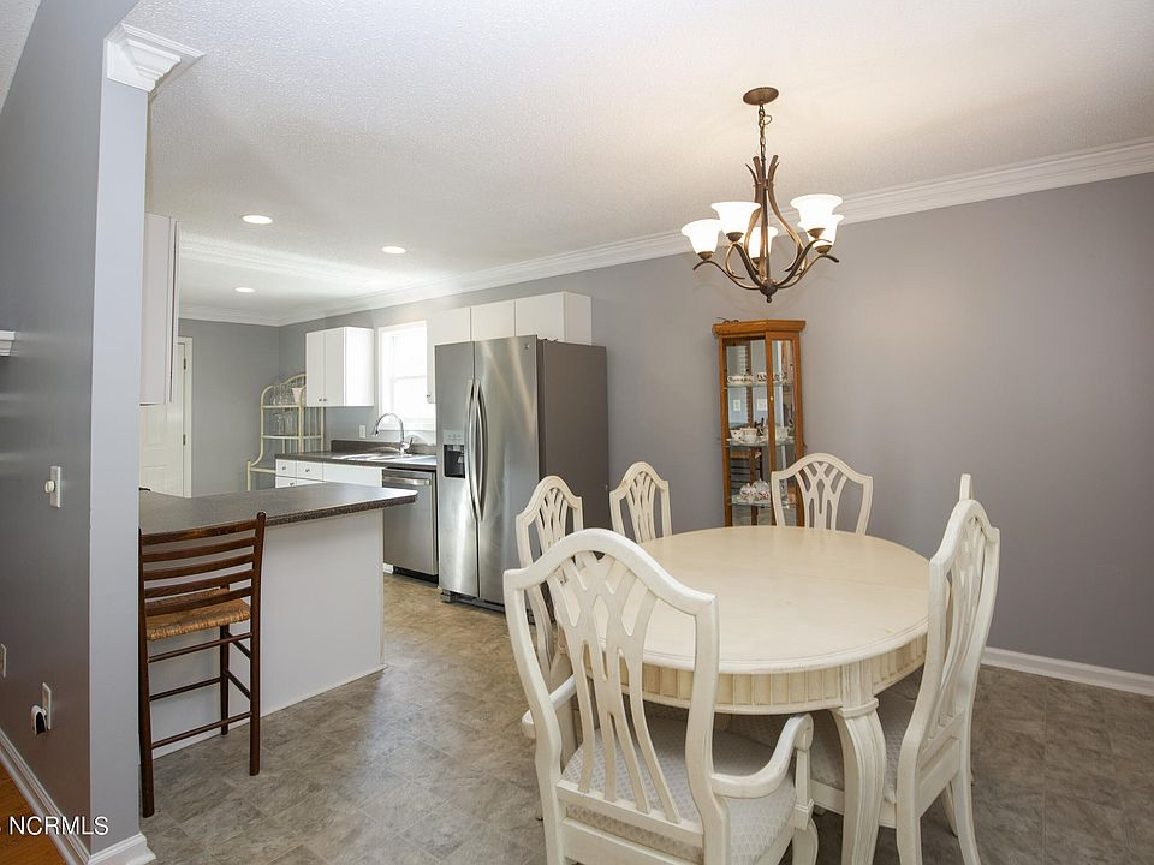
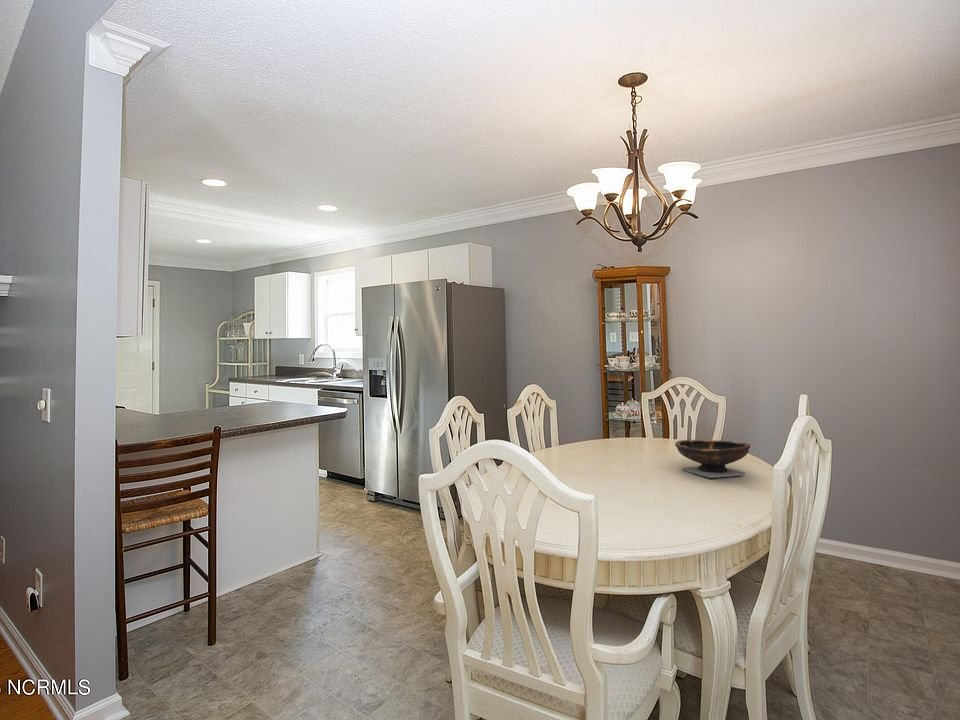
+ bowl [674,439,751,479]
